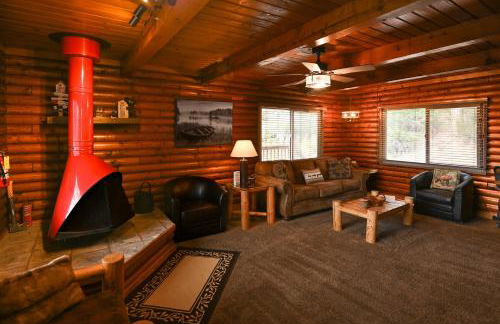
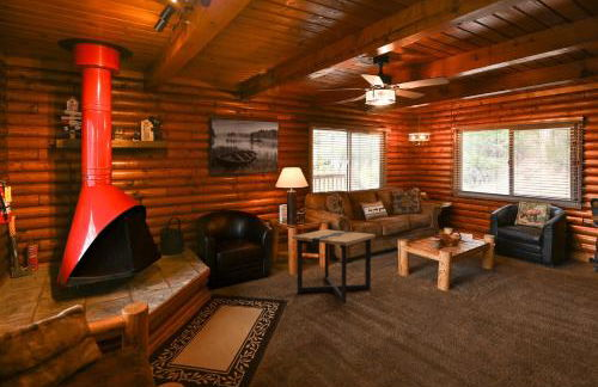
+ side table [291,228,377,305]
